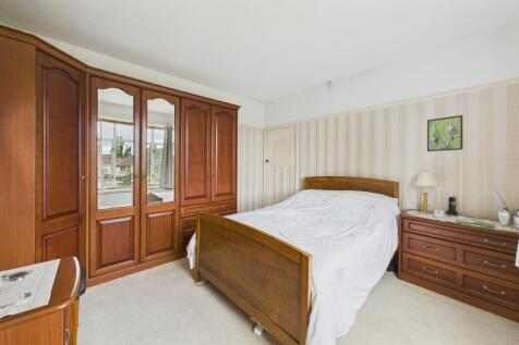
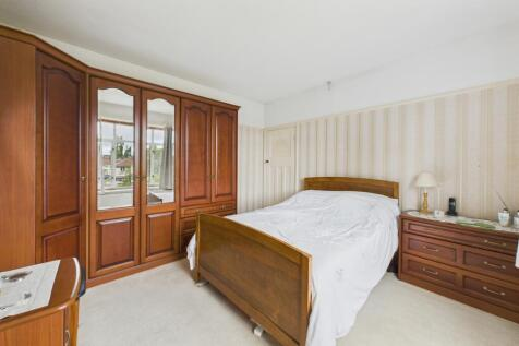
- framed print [426,114,463,152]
